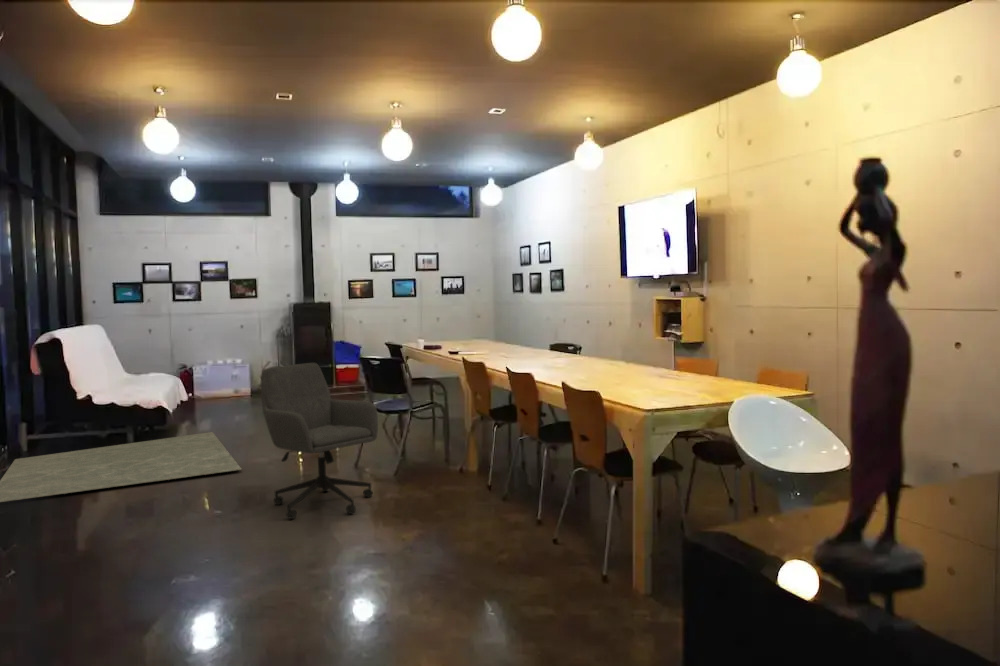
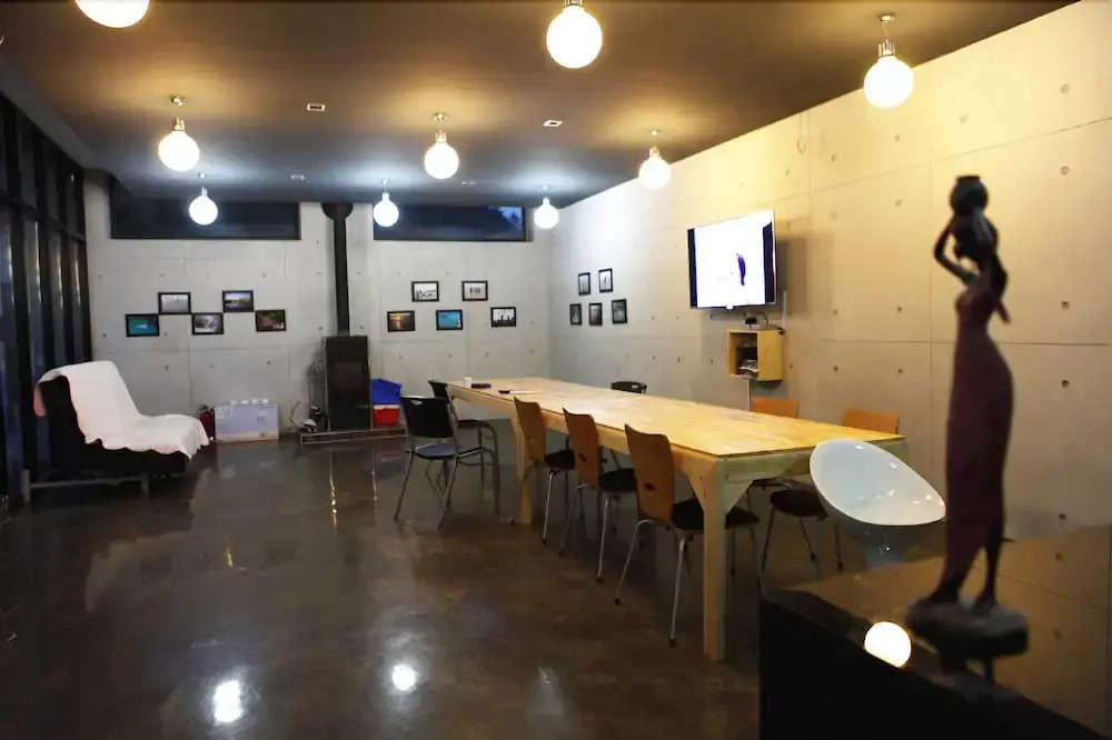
- rug [0,431,243,503]
- office chair [260,362,379,520]
